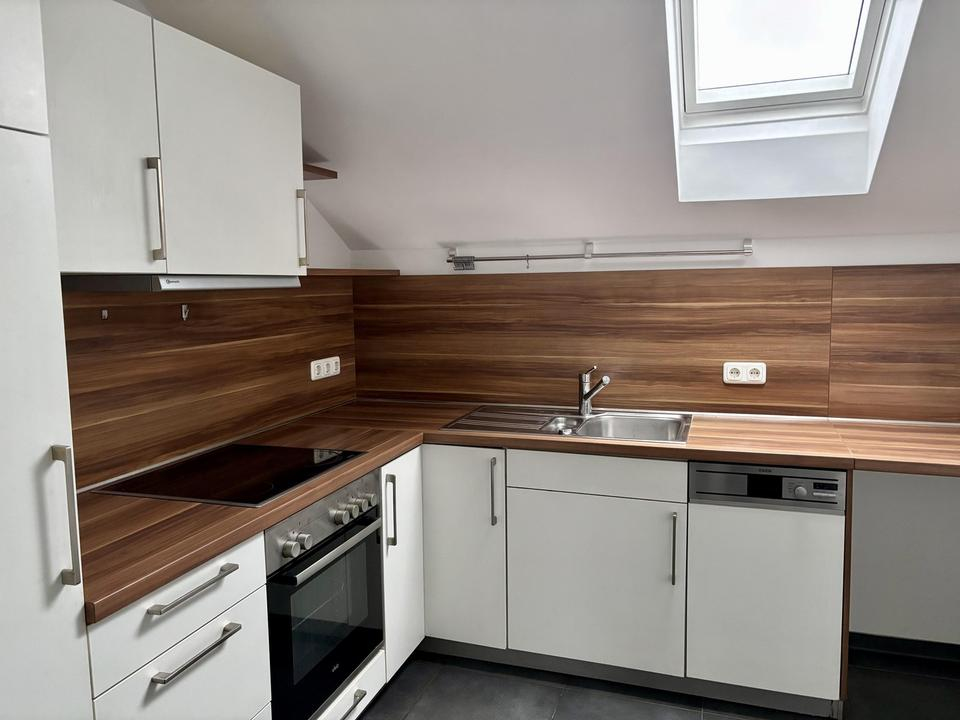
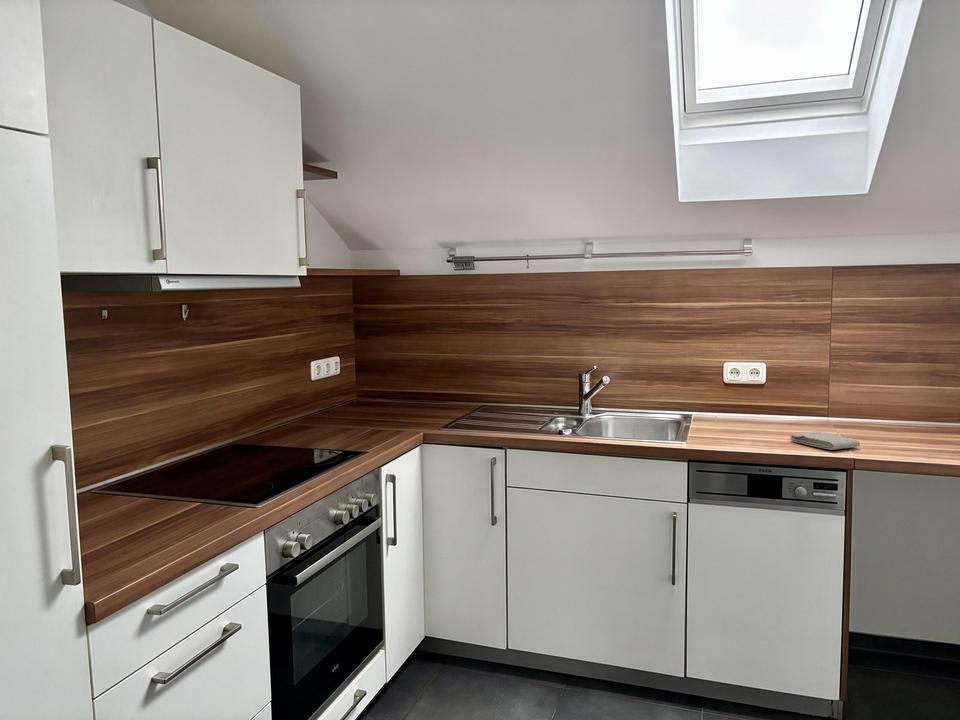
+ washcloth [789,430,861,451]
